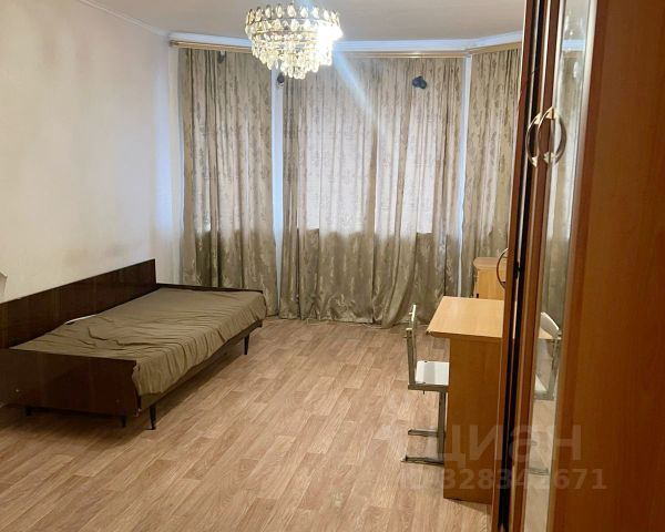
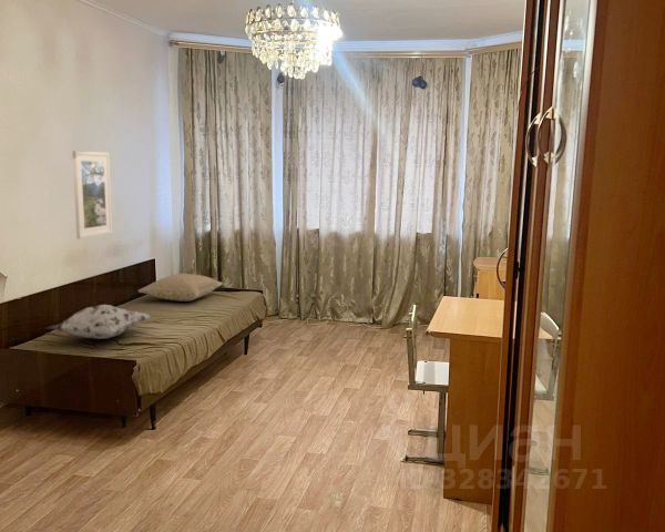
+ pillow [137,273,224,303]
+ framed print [71,150,113,239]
+ decorative pillow [47,304,152,340]
